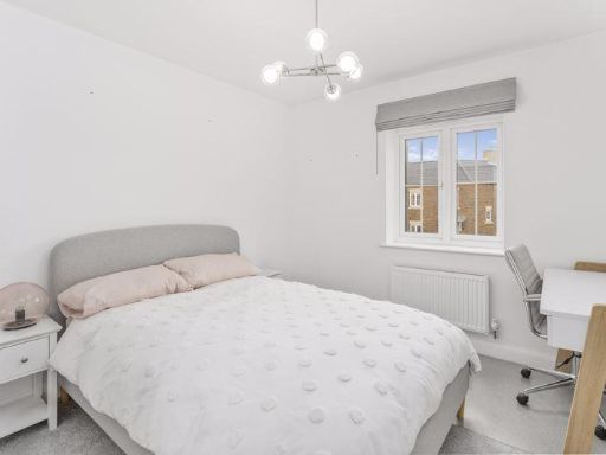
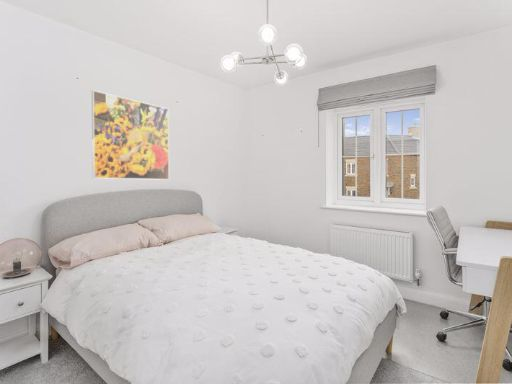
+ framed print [91,89,170,181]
